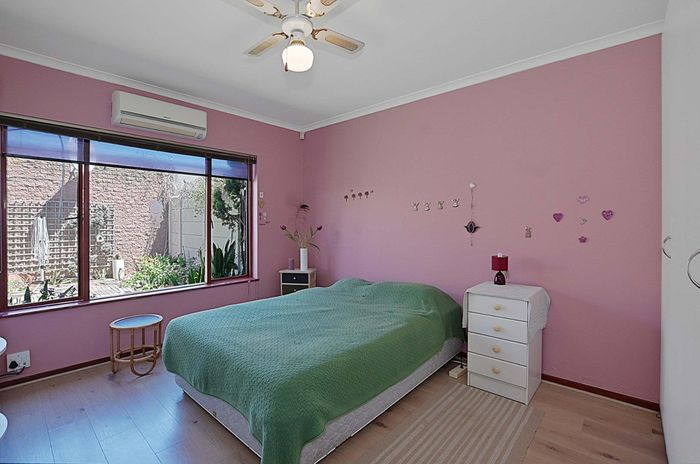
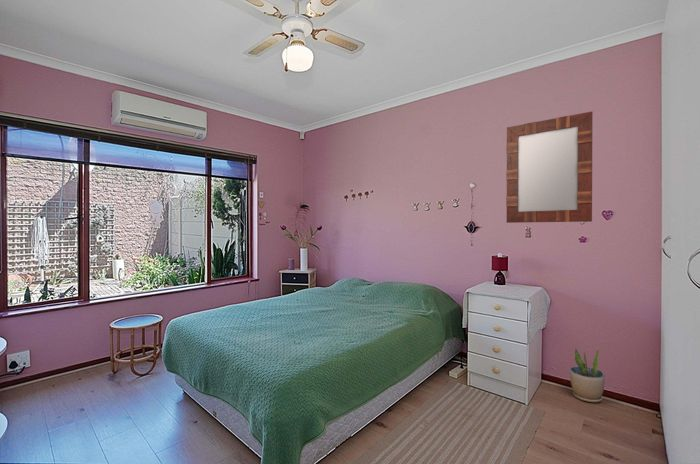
+ home mirror [505,110,594,224]
+ potted plant [569,346,606,403]
